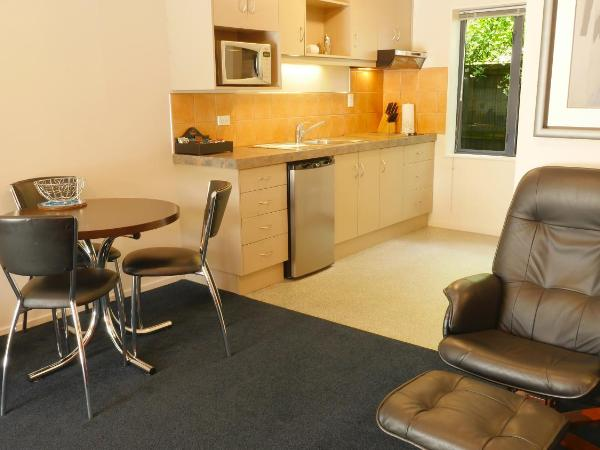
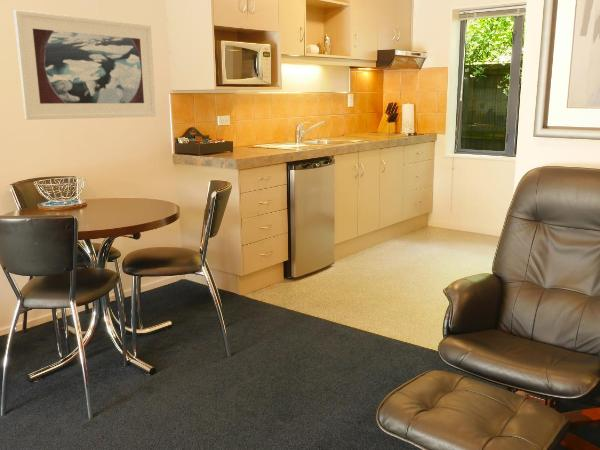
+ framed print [13,9,157,121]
